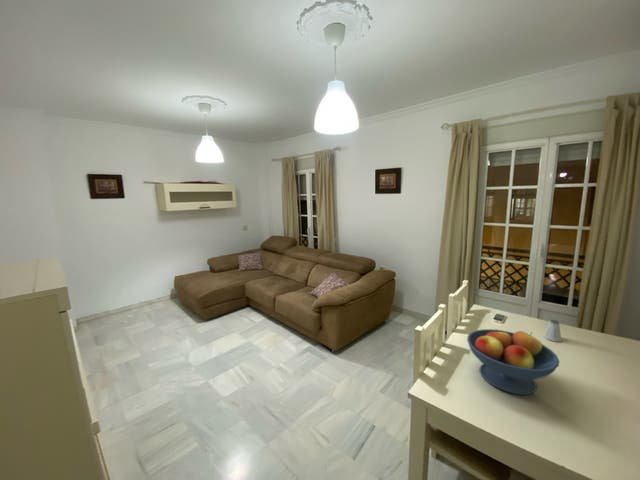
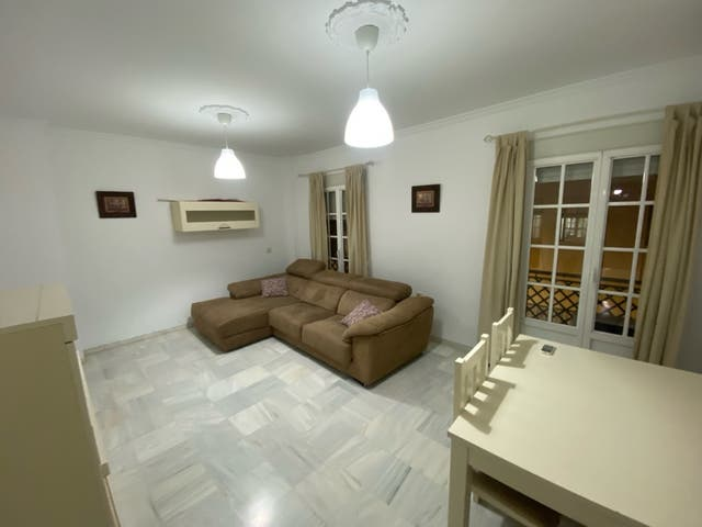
- fruit bowl [466,328,560,395]
- saltshaker [543,319,562,343]
